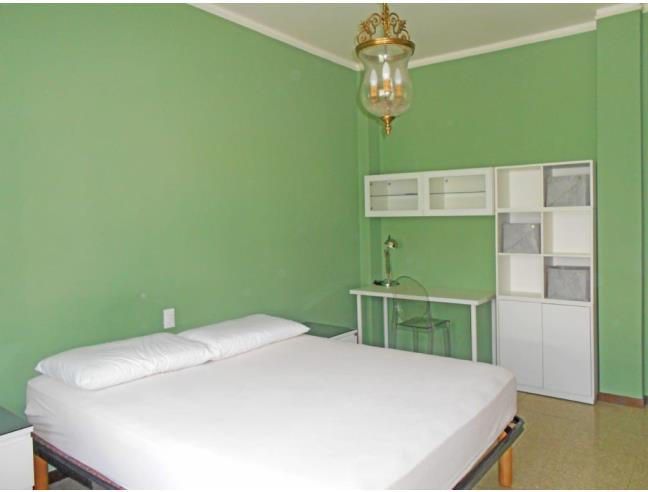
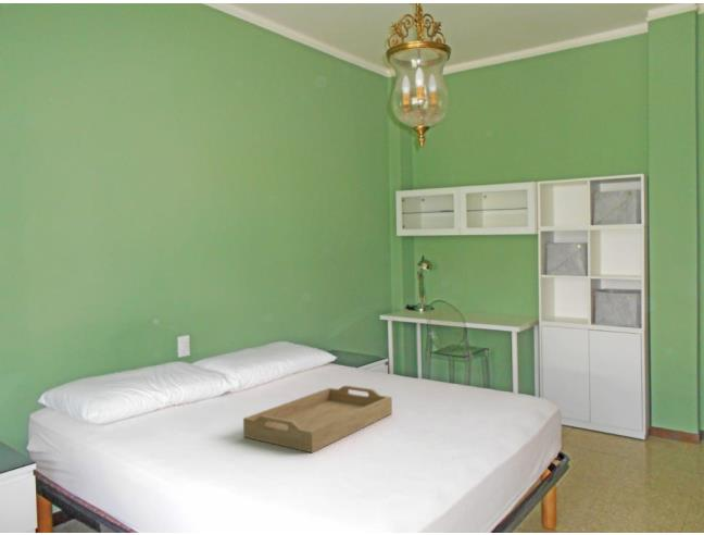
+ serving tray [242,384,393,453]
